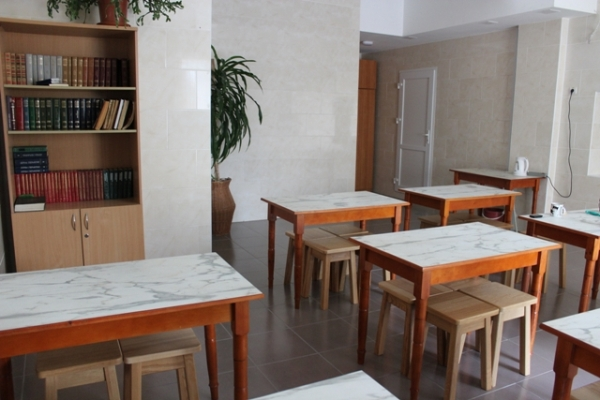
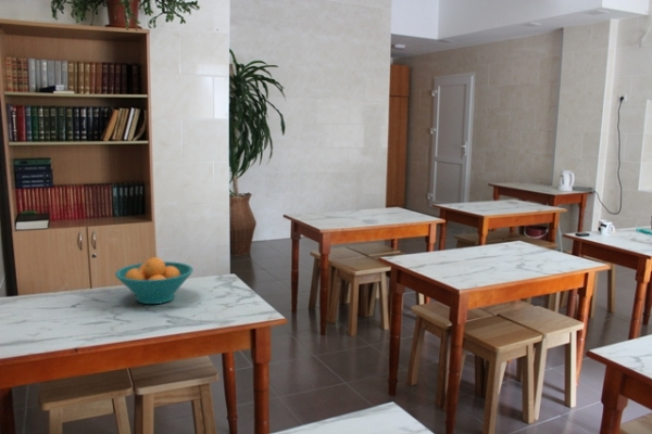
+ fruit bowl [114,256,195,305]
